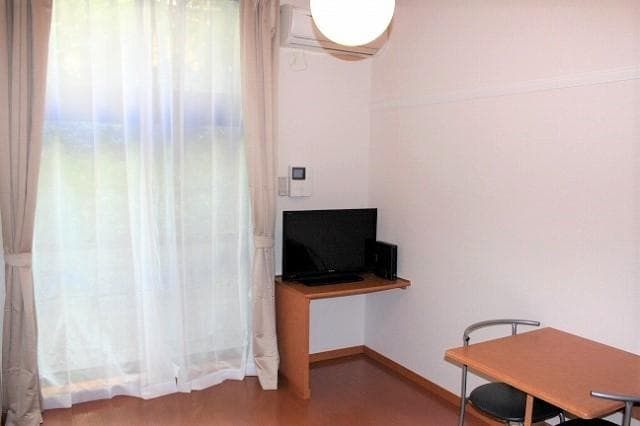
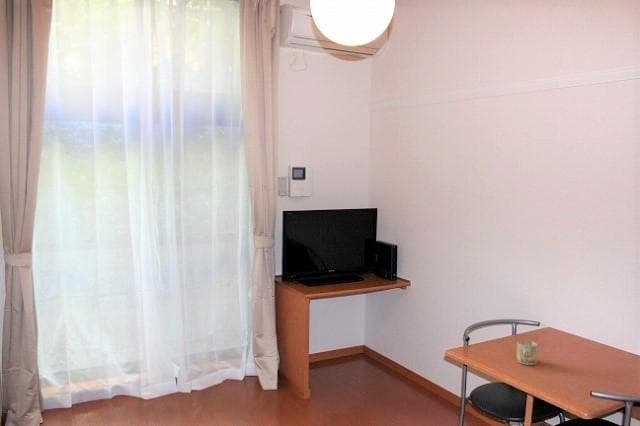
+ mug [516,340,538,366]
